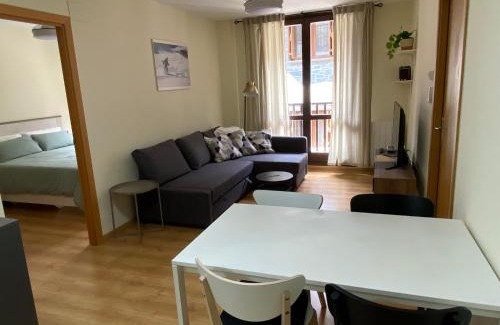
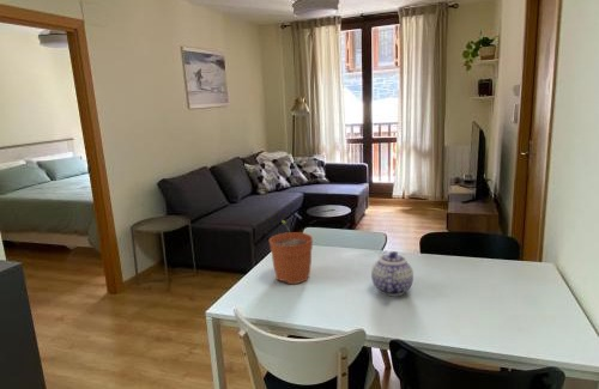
+ plant pot [268,219,314,285]
+ teapot [370,250,415,297]
